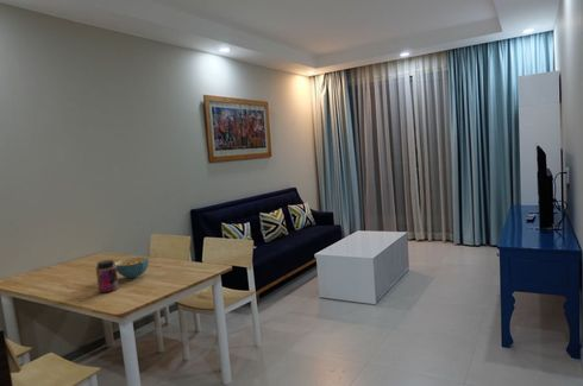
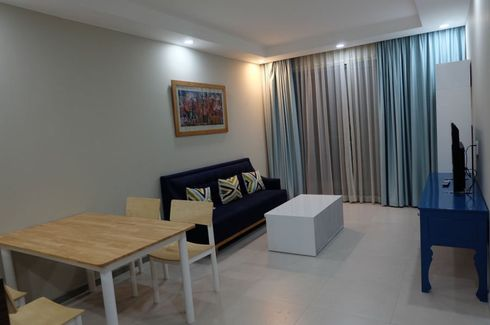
- cereal bowl [114,257,150,279]
- jar [95,259,120,293]
